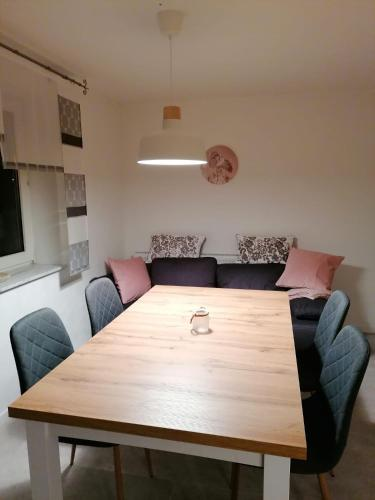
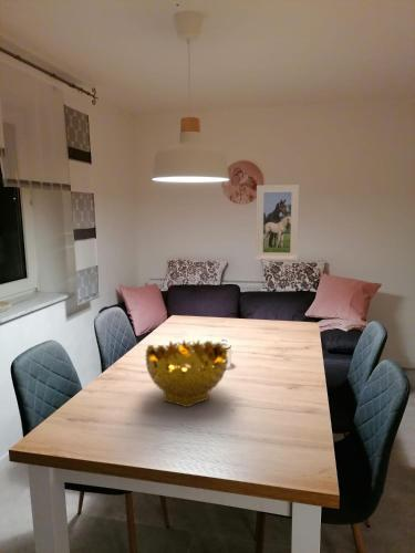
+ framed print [255,184,300,261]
+ decorative bowl [144,338,229,408]
